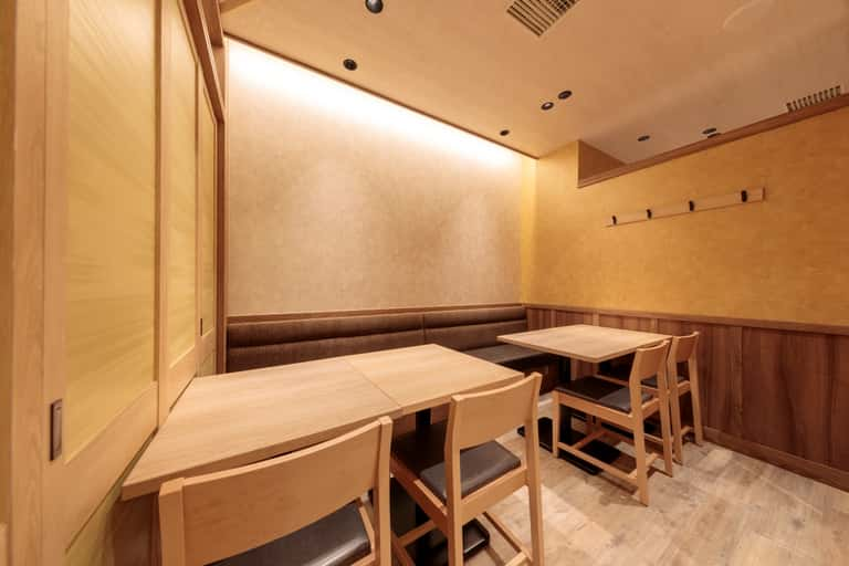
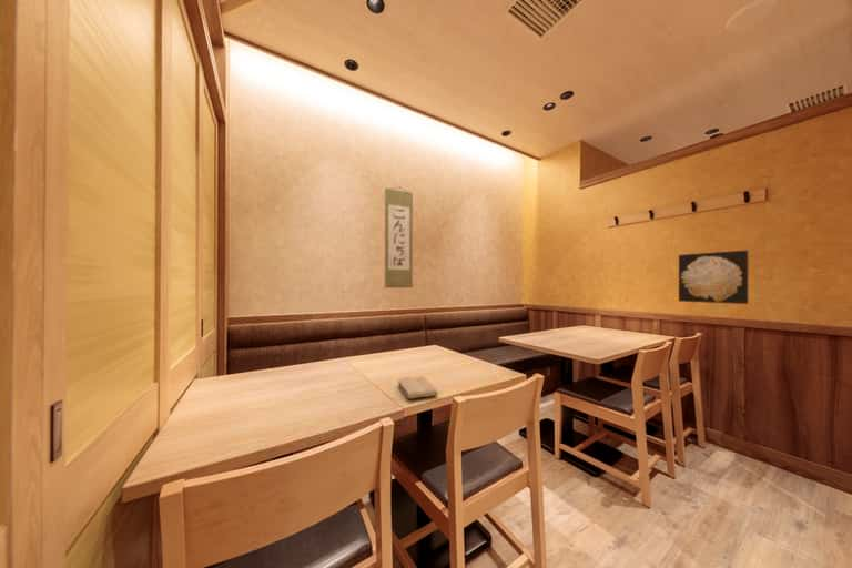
+ washcloth [397,375,439,399]
+ wall scroll [384,185,414,288]
+ wall art [678,250,750,305]
